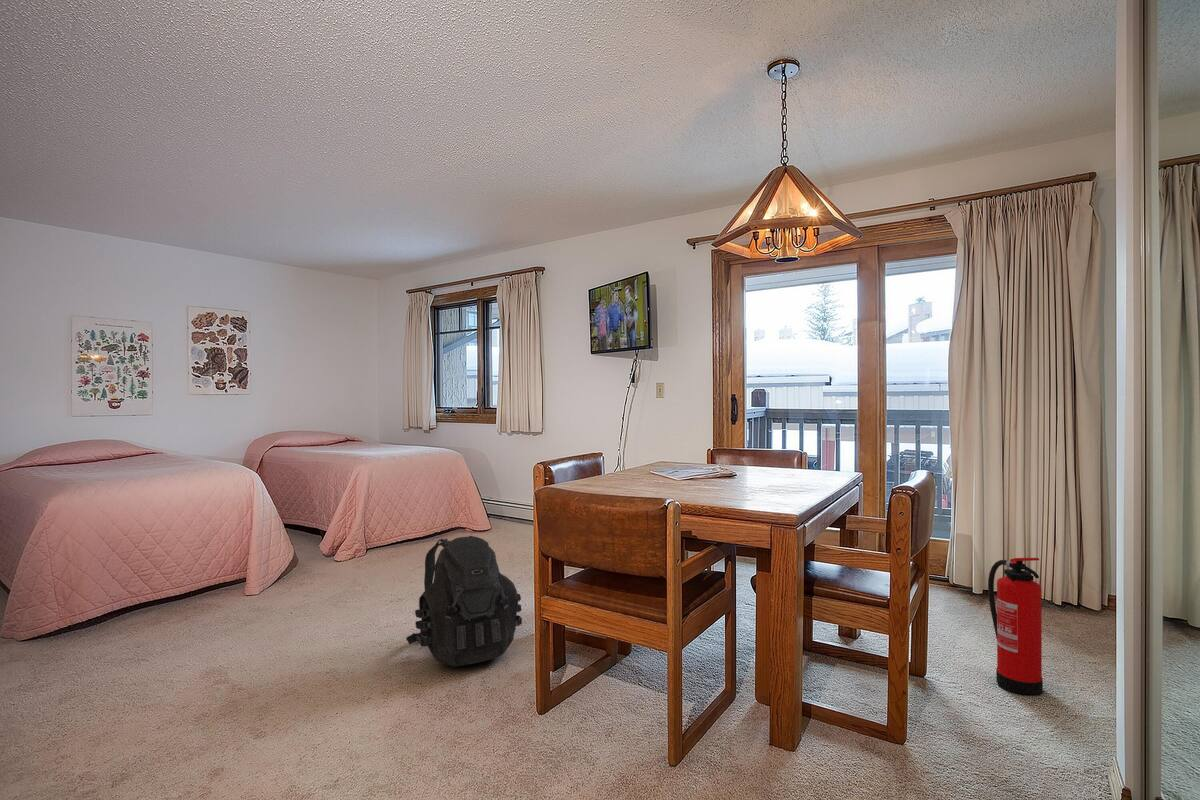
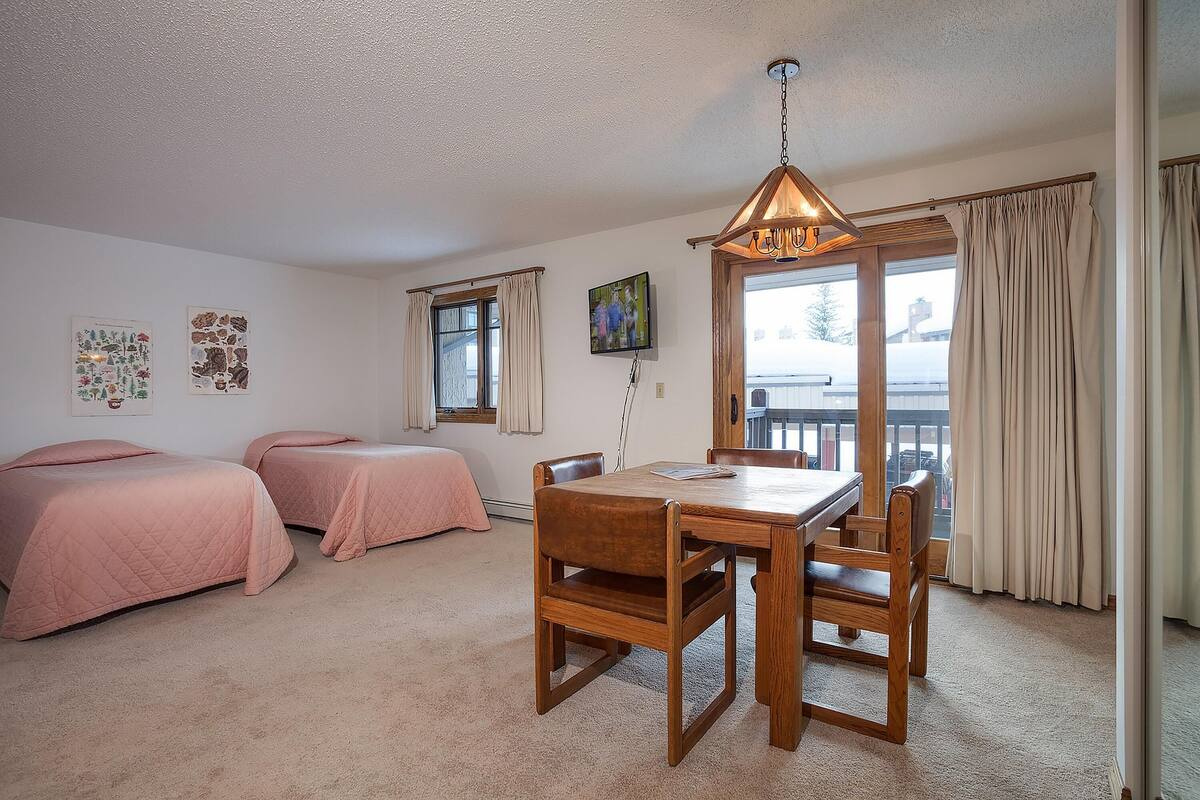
- backpack [405,535,523,667]
- fire extinguisher [987,557,1044,696]
